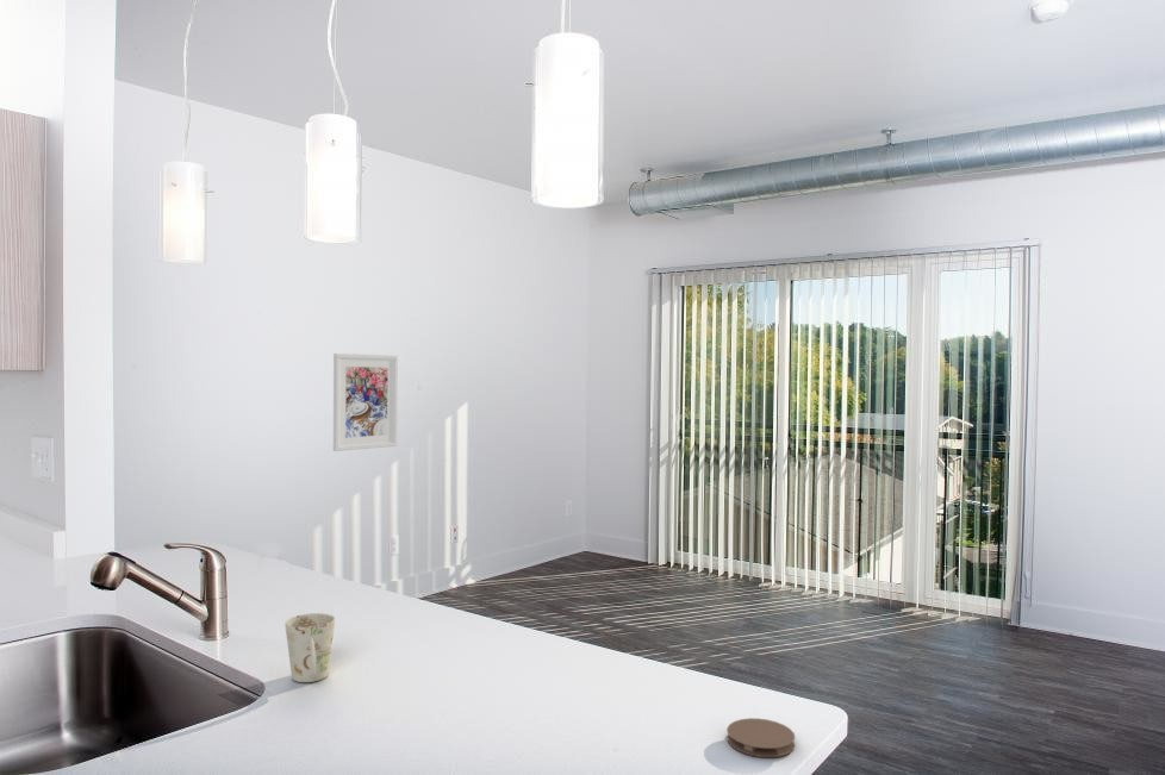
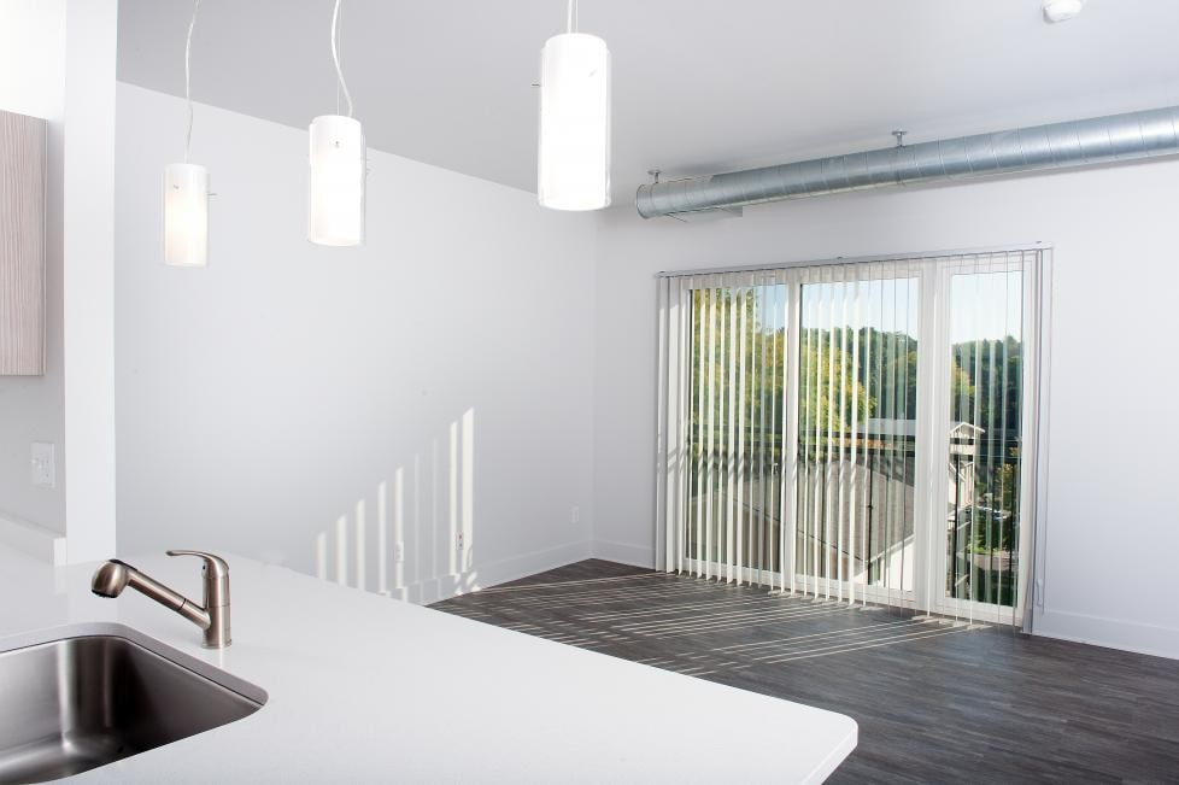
- coaster [725,717,796,758]
- mug [285,612,336,683]
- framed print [332,352,399,452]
